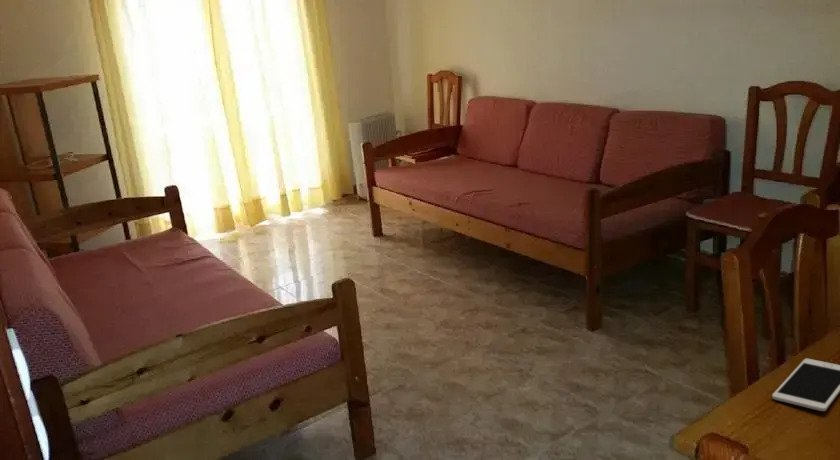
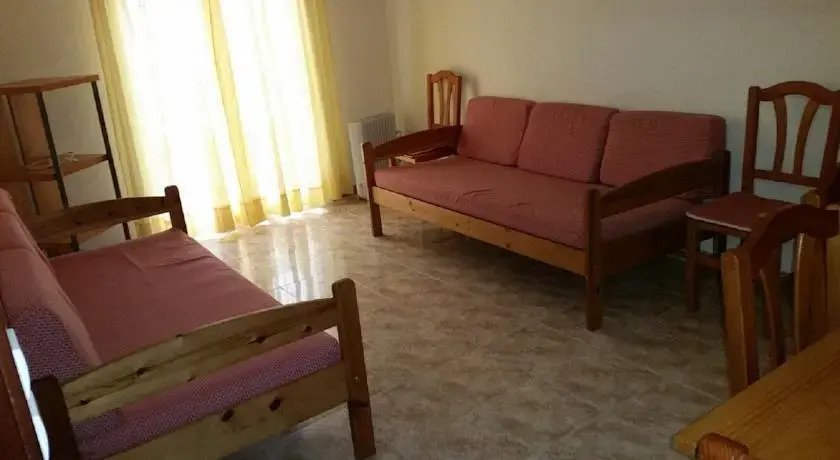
- cell phone [771,358,840,412]
